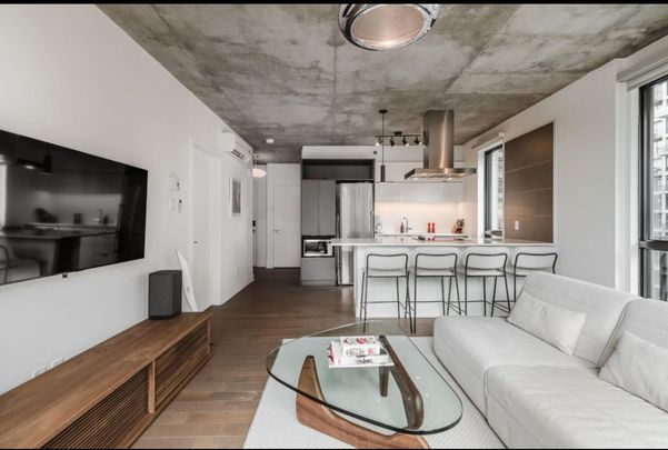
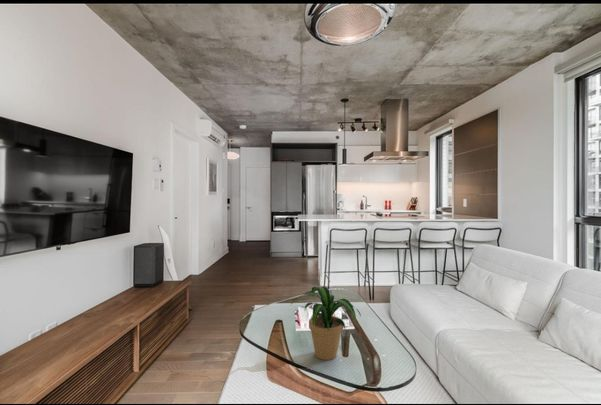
+ potted plant [290,285,362,361]
